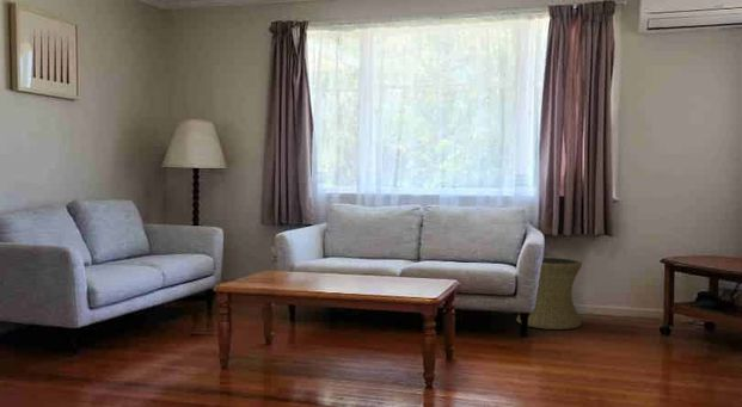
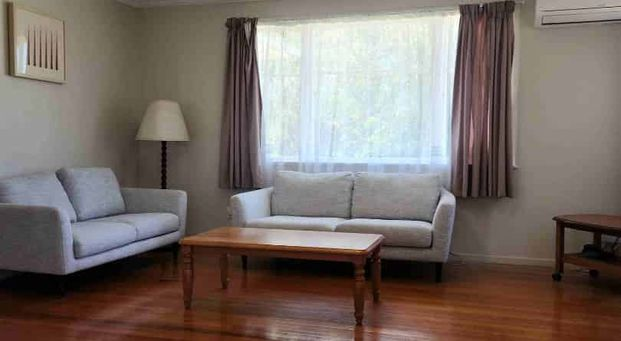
- side table [516,255,583,331]
